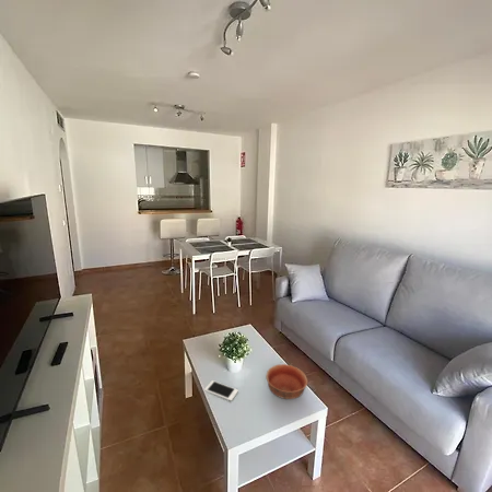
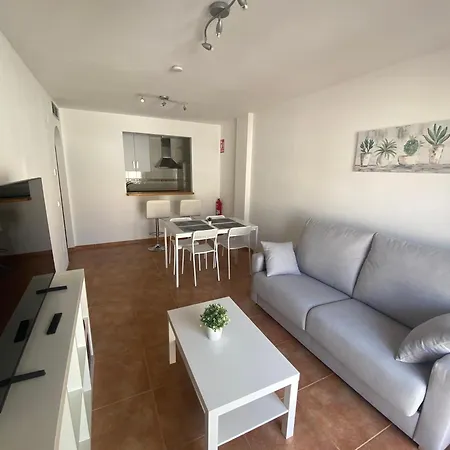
- bowl [265,363,308,400]
- cell phone [203,379,239,402]
